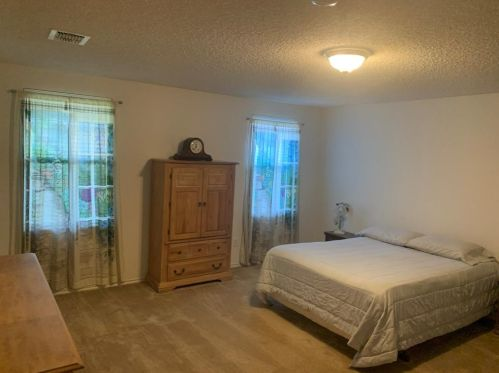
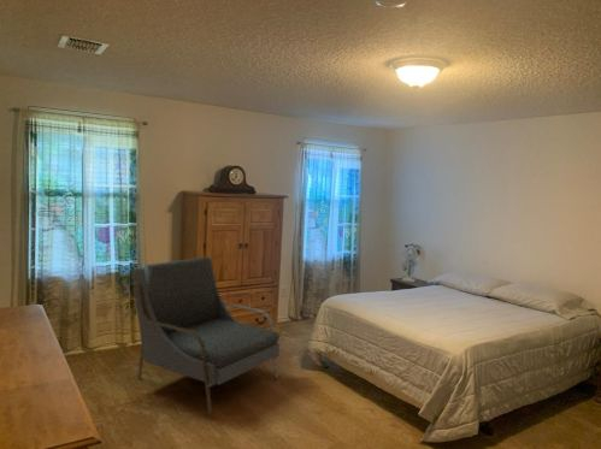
+ armchair [126,255,281,416]
